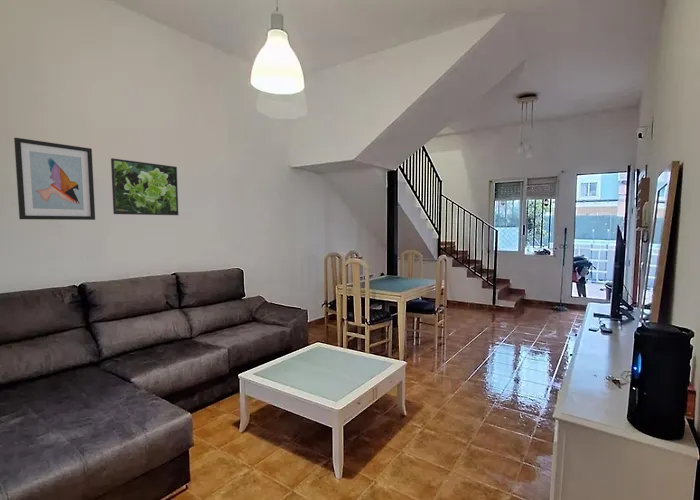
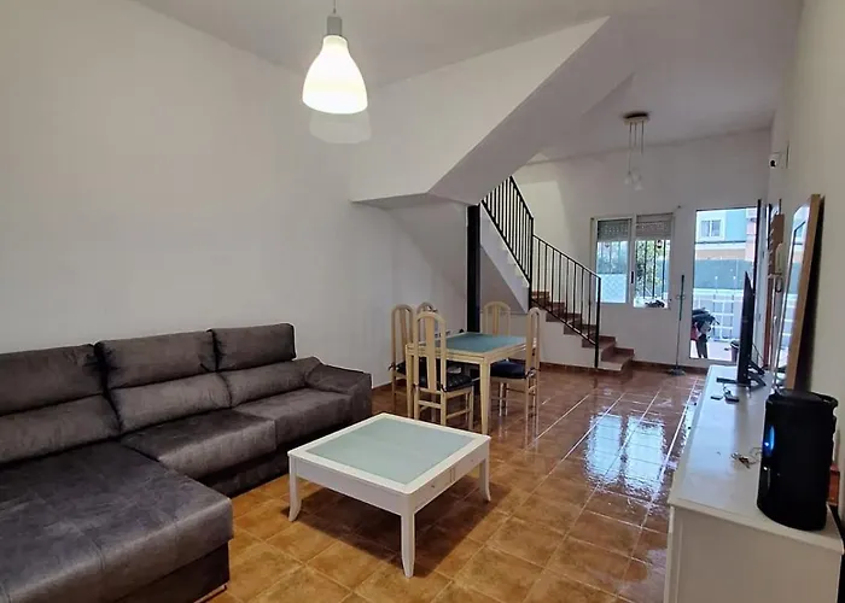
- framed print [110,157,179,216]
- wall art [13,137,96,221]
